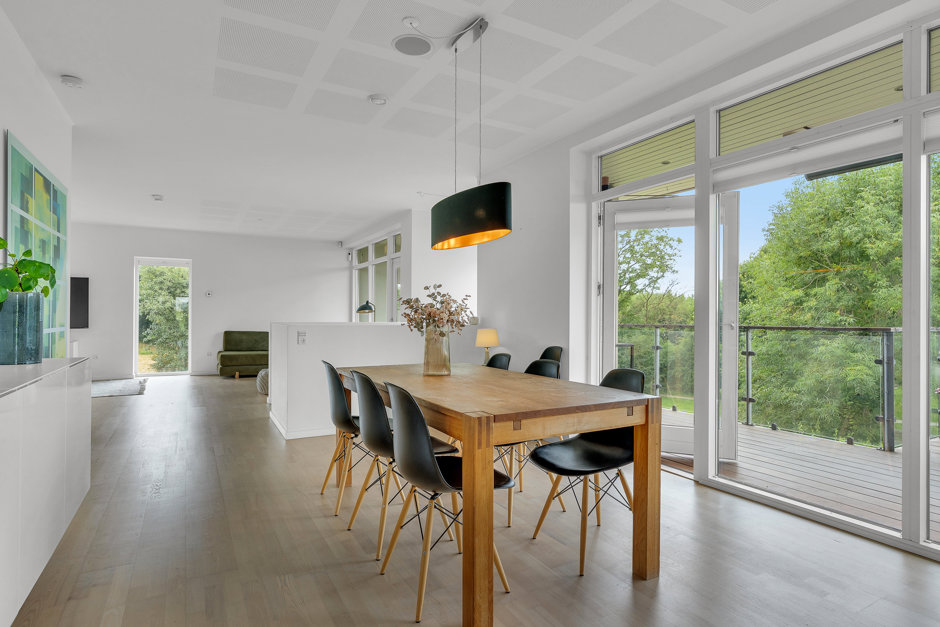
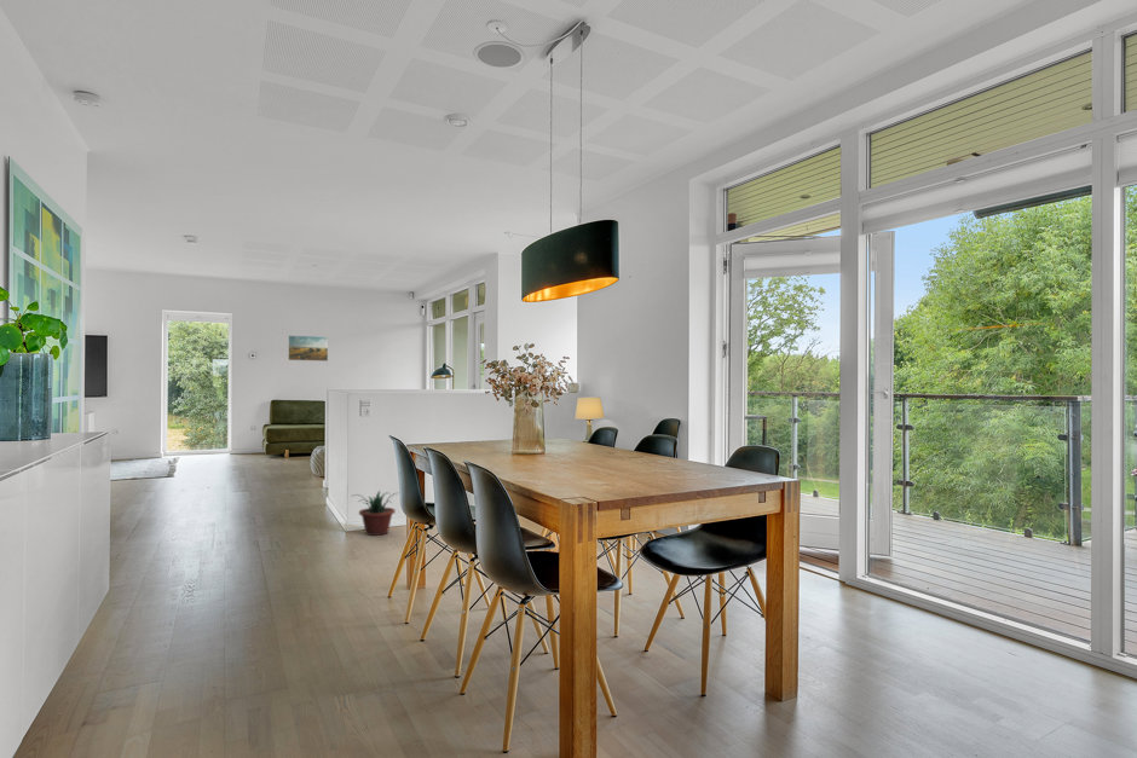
+ potted plant [350,490,398,537]
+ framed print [287,335,329,363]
